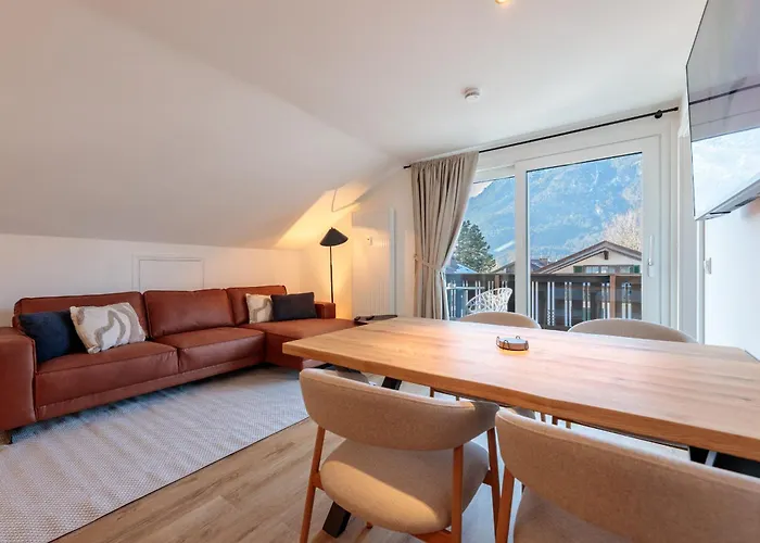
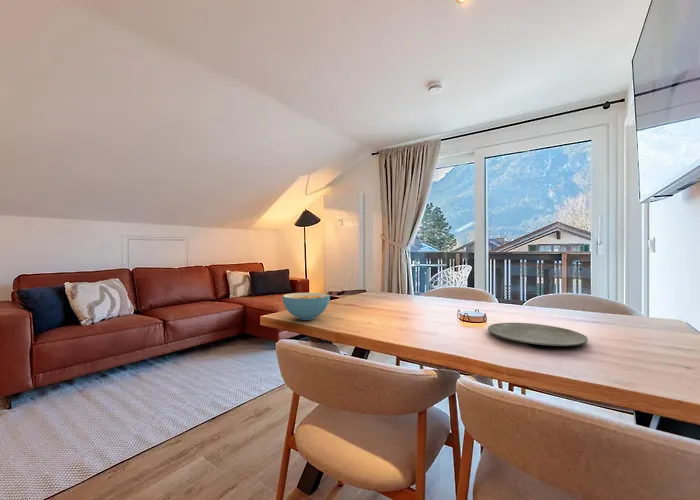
+ cereal bowl [282,292,331,321]
+ plate [487,322,589,347]
